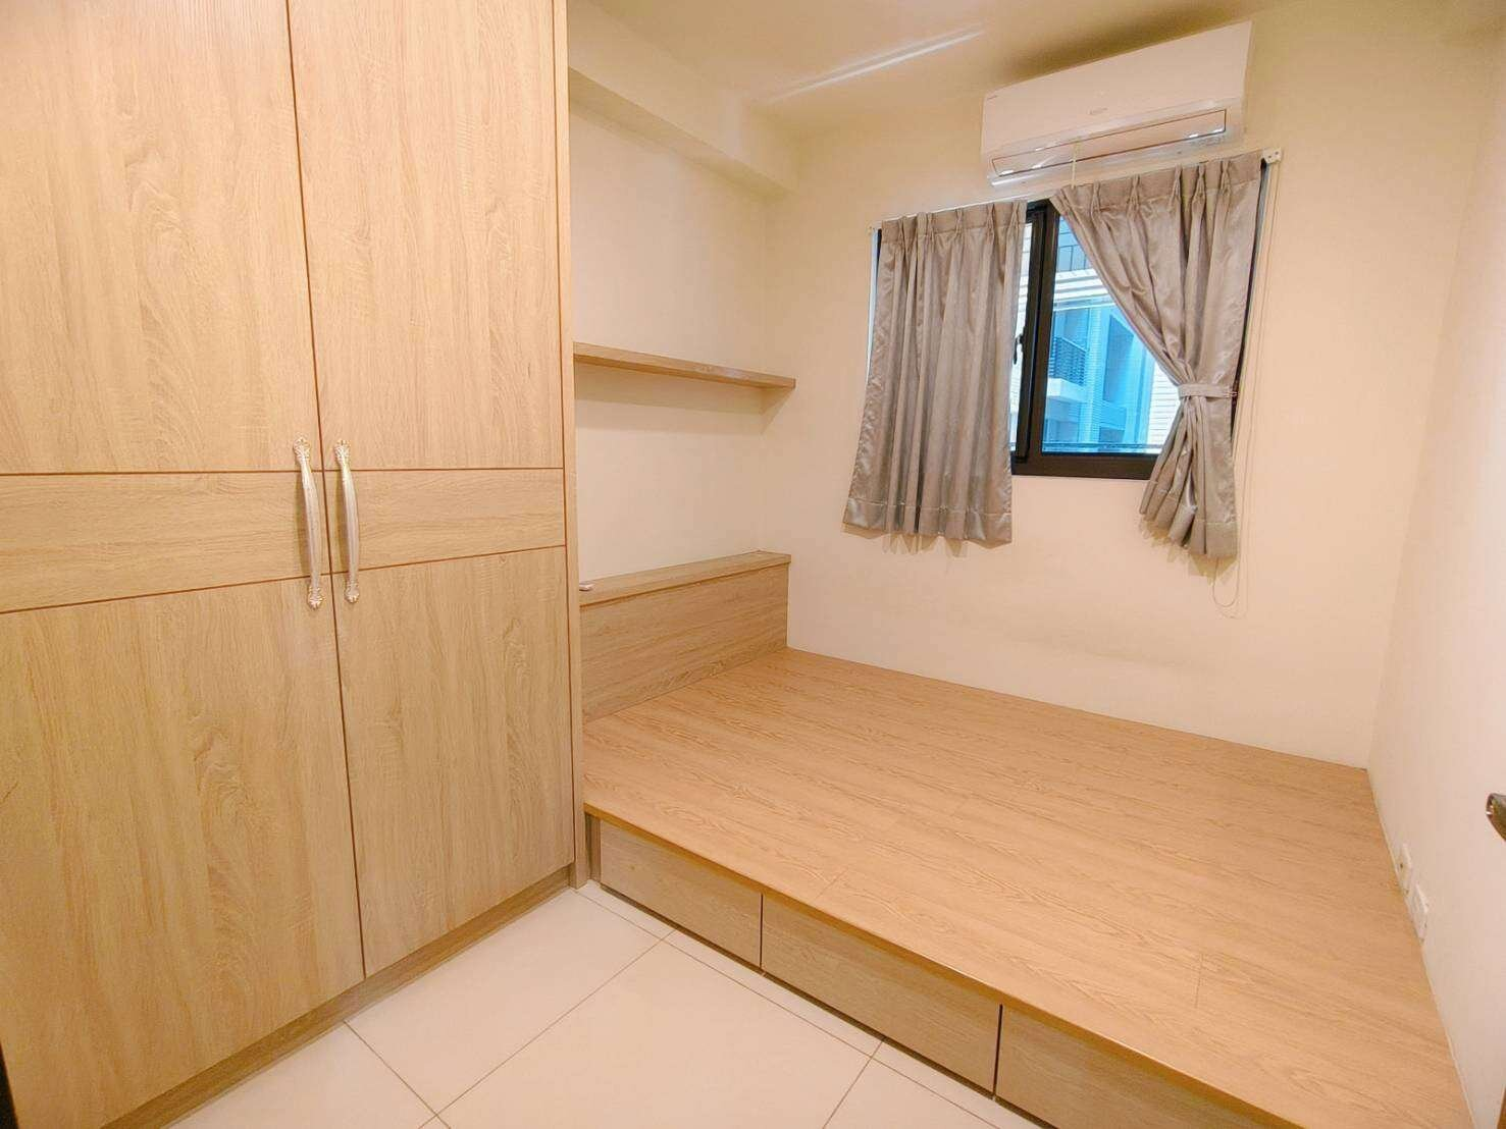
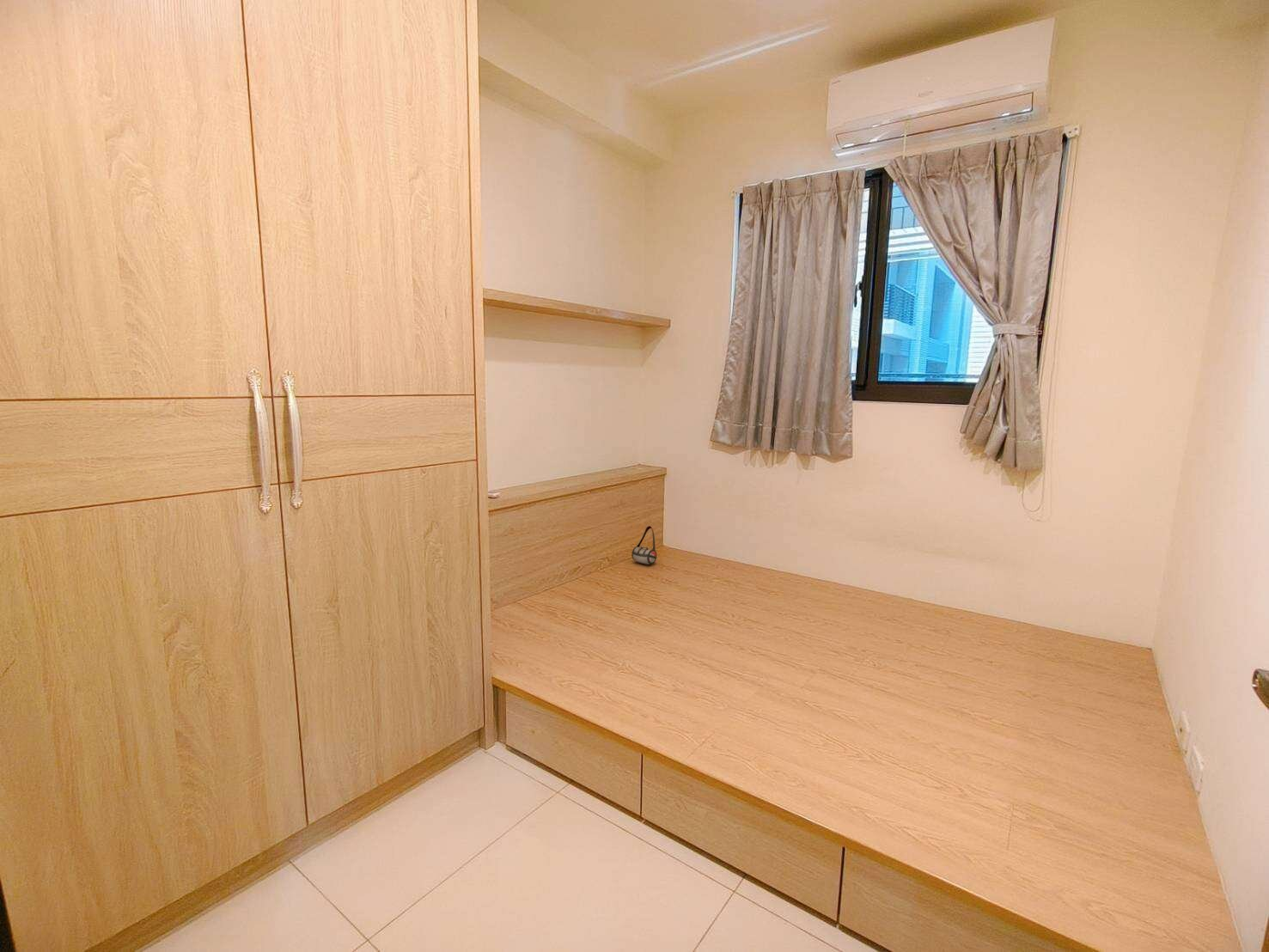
+ bag [618,525,657,574]
